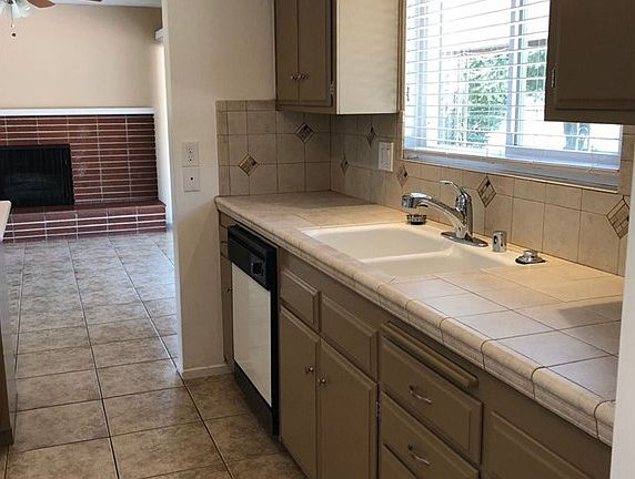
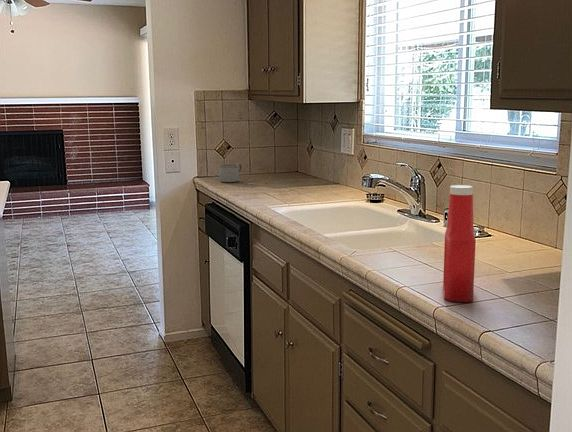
+ mug [218,162,243,183]
+ soap bottle [442,184,477,303]
